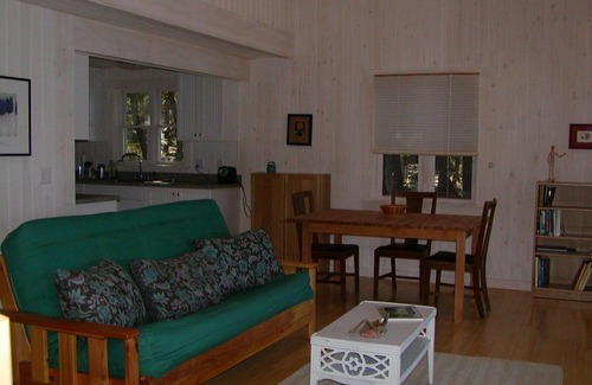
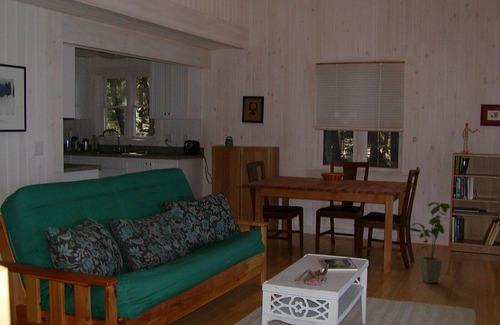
+ house plant [408,201,451,284]
